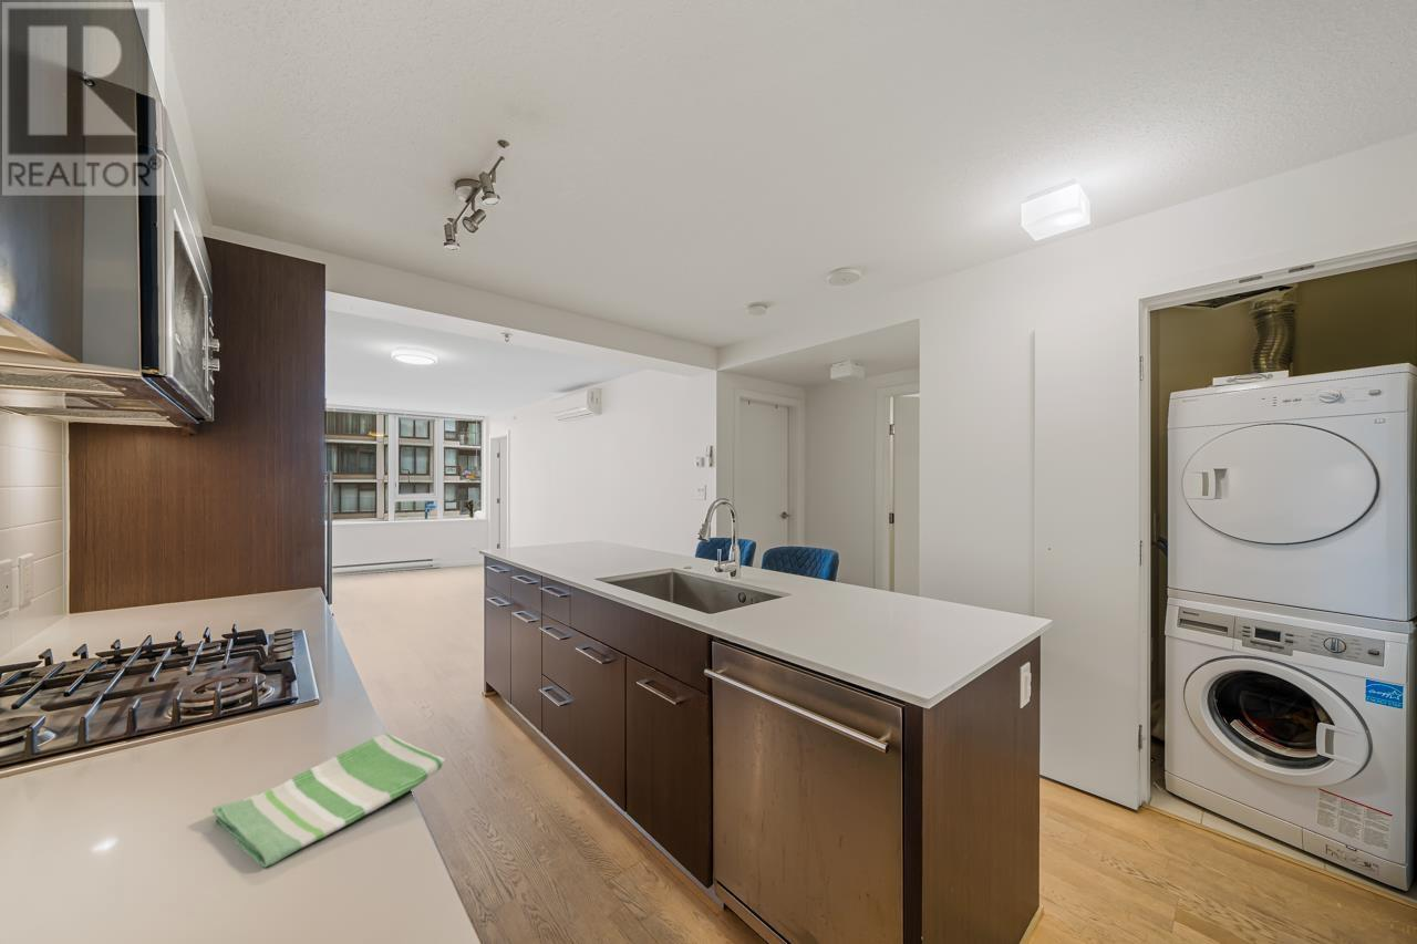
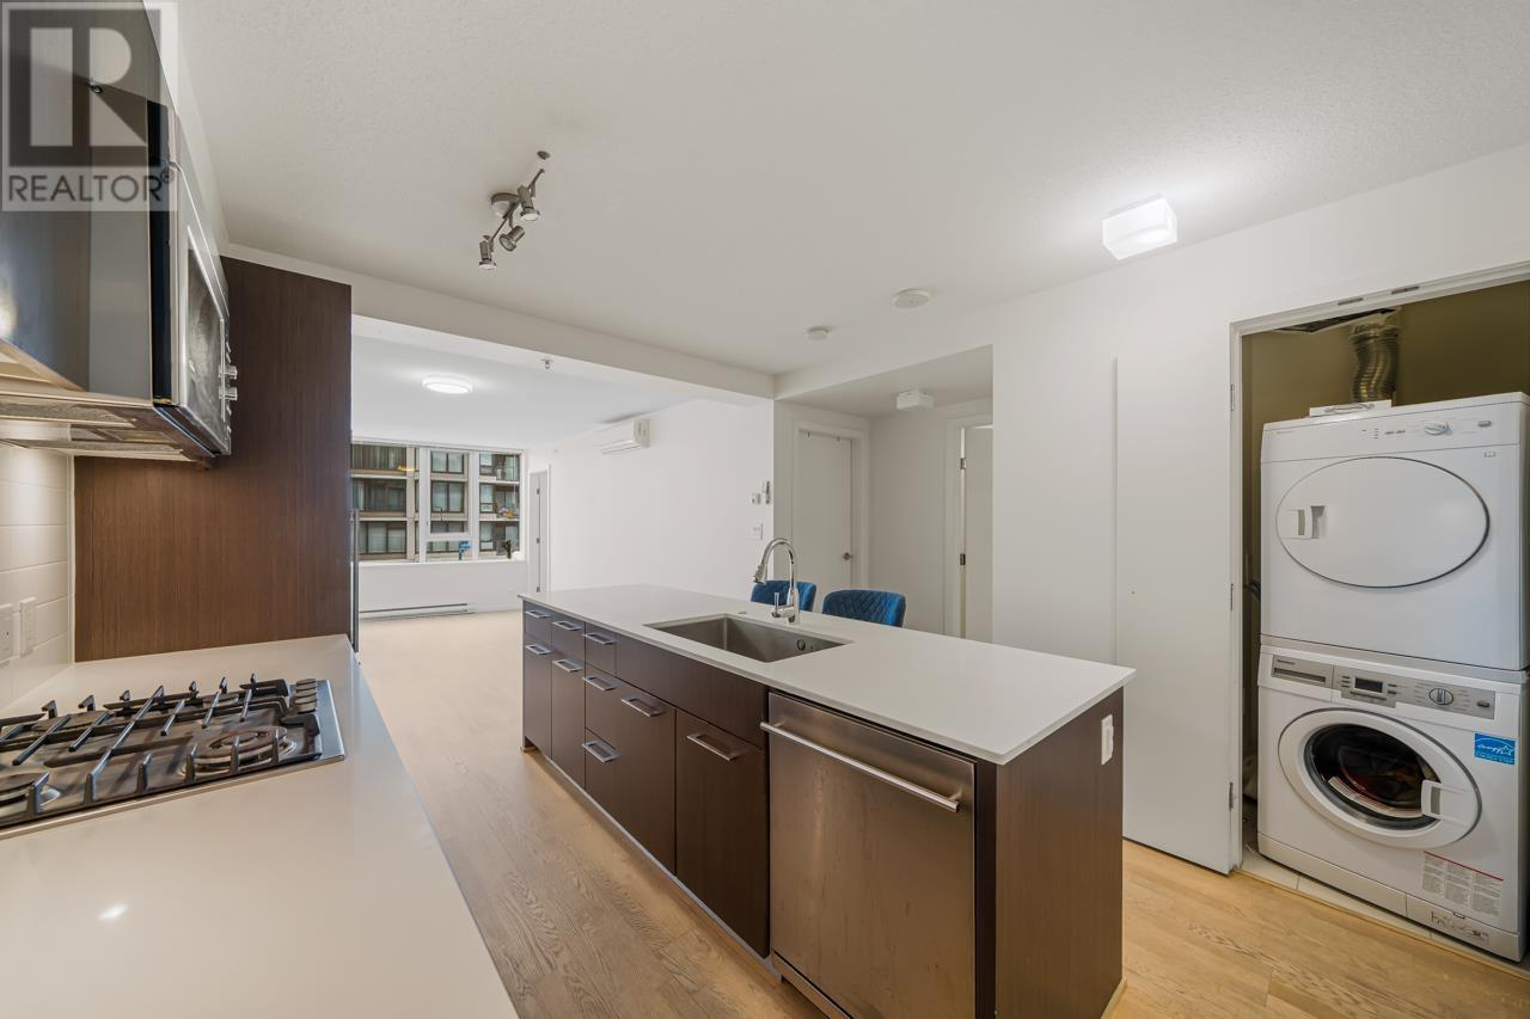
- dish towel [210,733,446,869]
